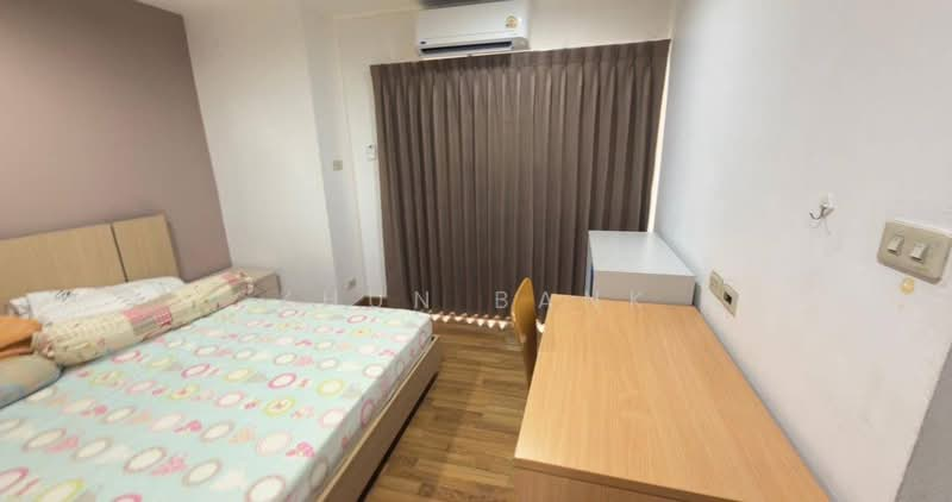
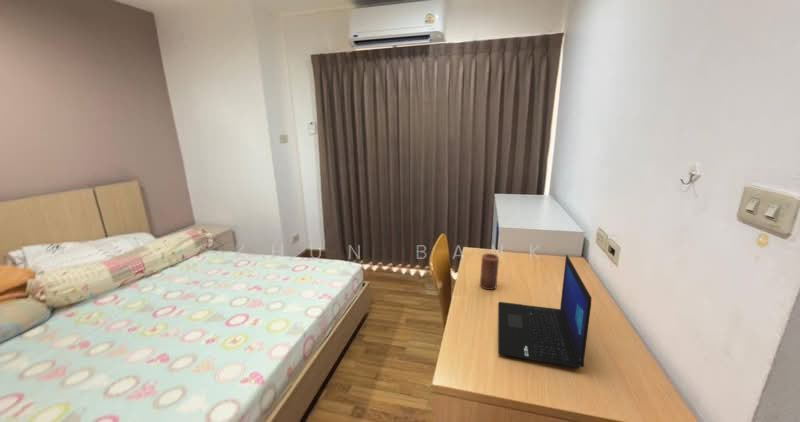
+ laptop [497,254,592,369]
+ candle [479,252,500,291]
